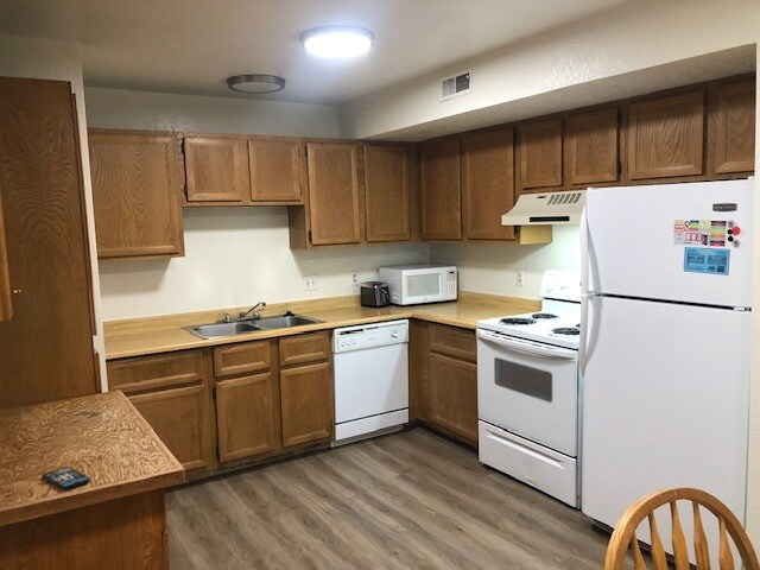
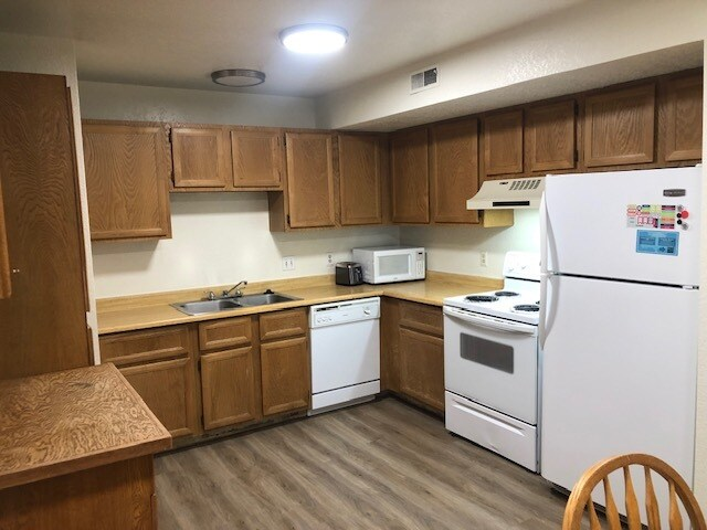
- smartphone [40,466,91,490]
